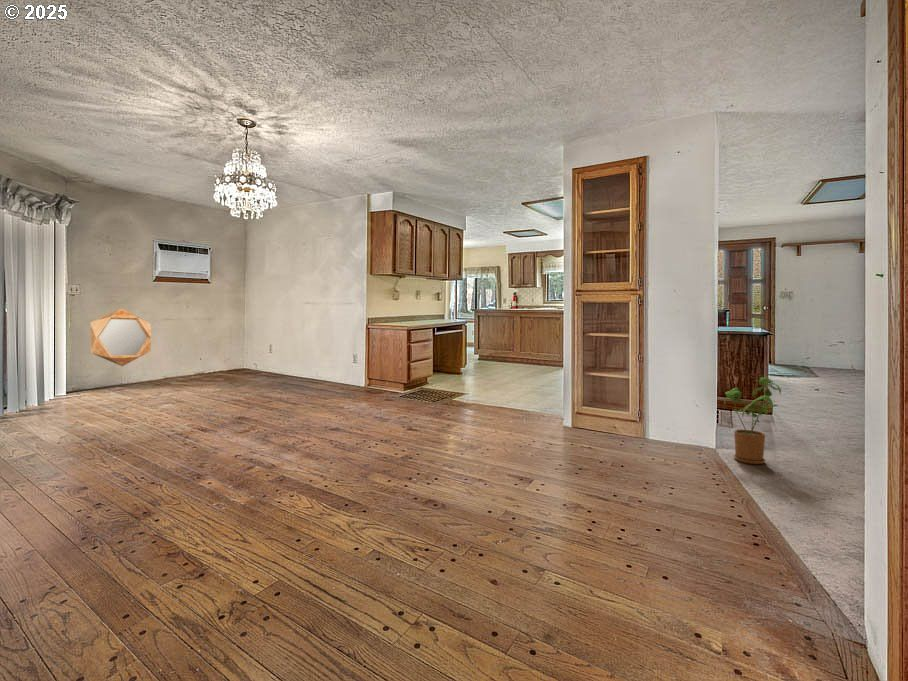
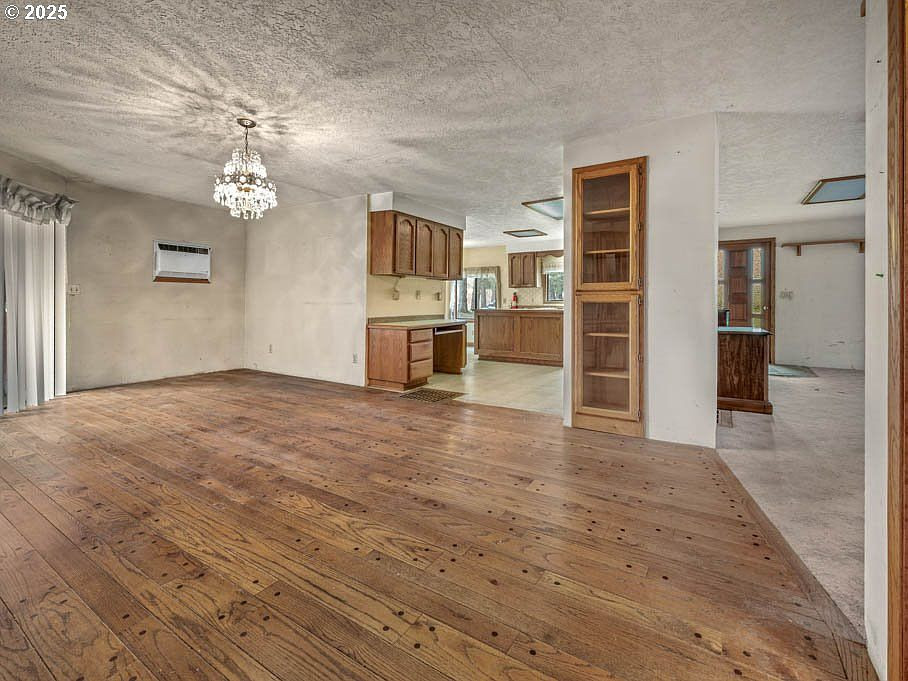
- home mirror [89,308,152,367]
- house plant [723,376,782,465]
